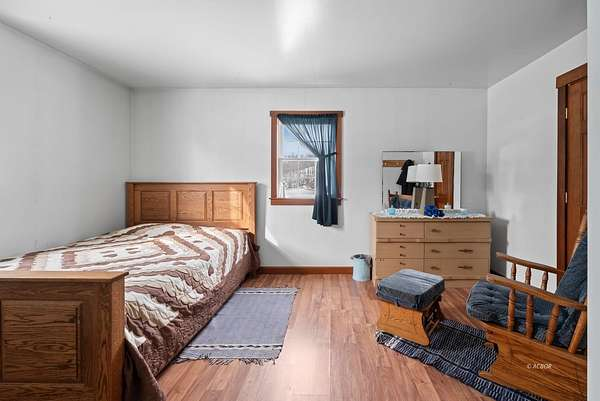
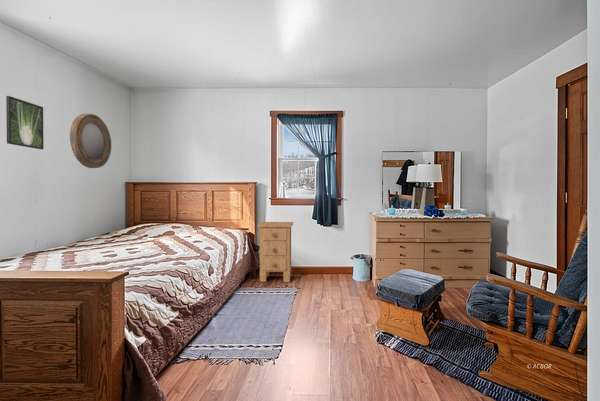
+ home mirror [69,113,112,169]
+ nightstand [257,221,294,283]
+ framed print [5,95,45,151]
